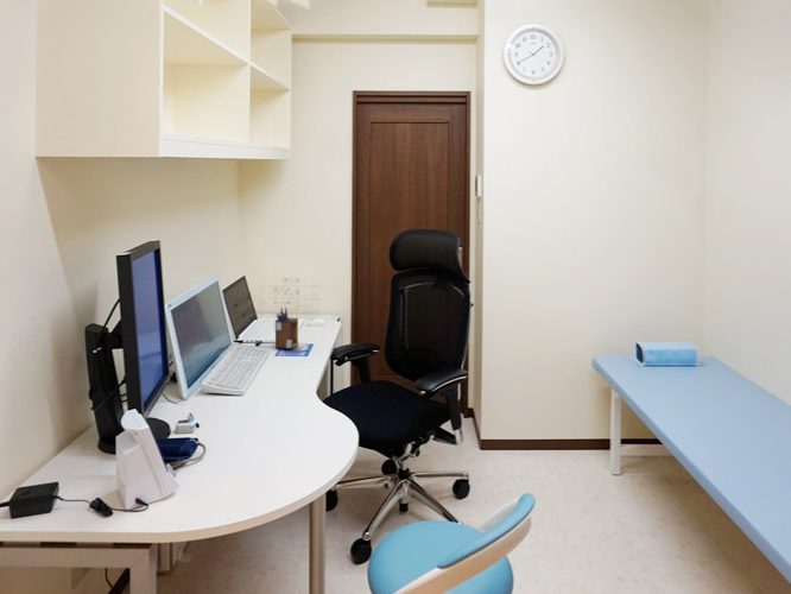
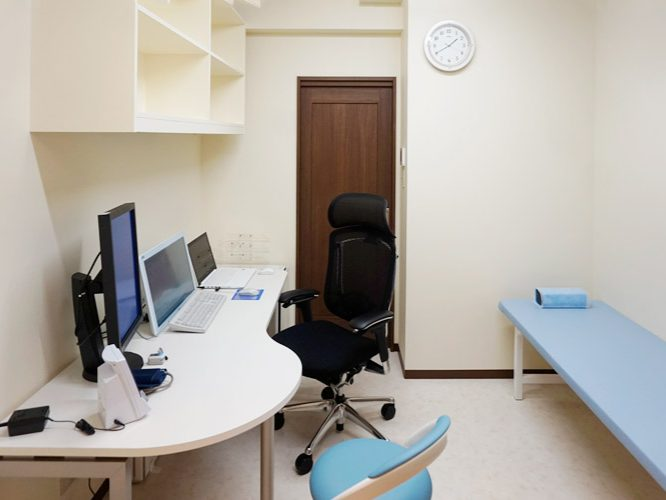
- desk organizer [274,307,299,350]
